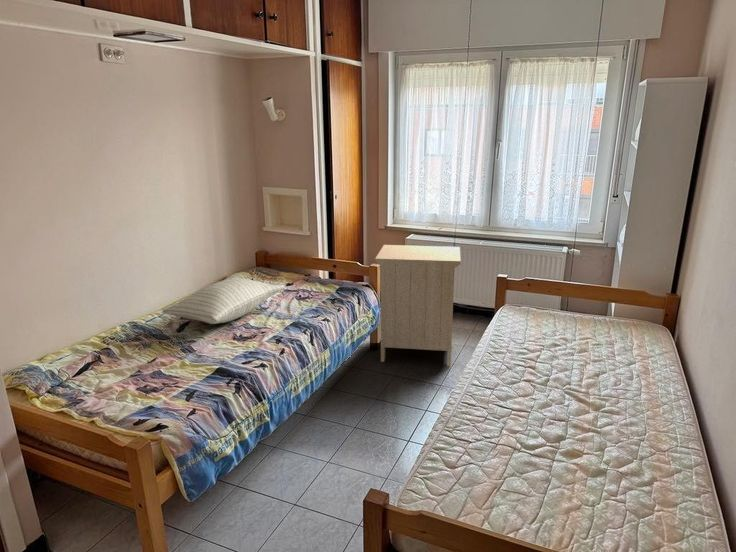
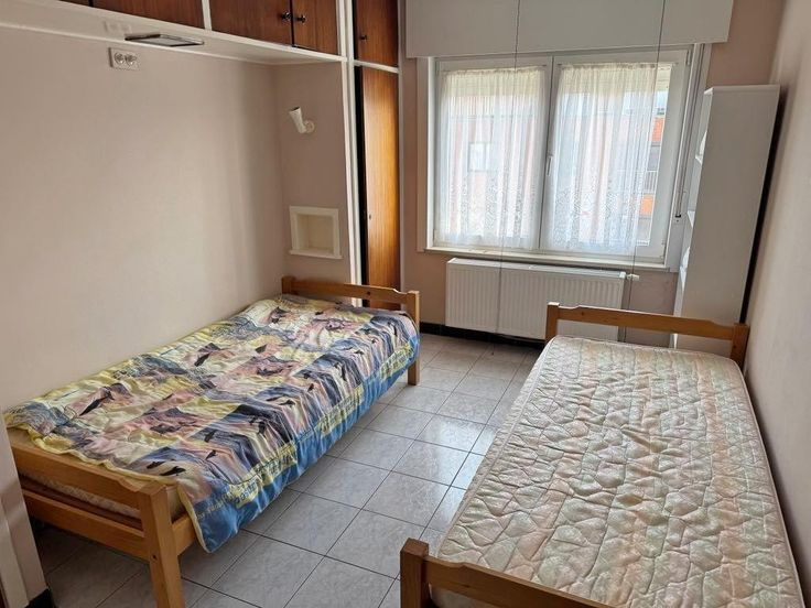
- nightstand [374,244,462,367]
- pillow [161,277,285,325]
